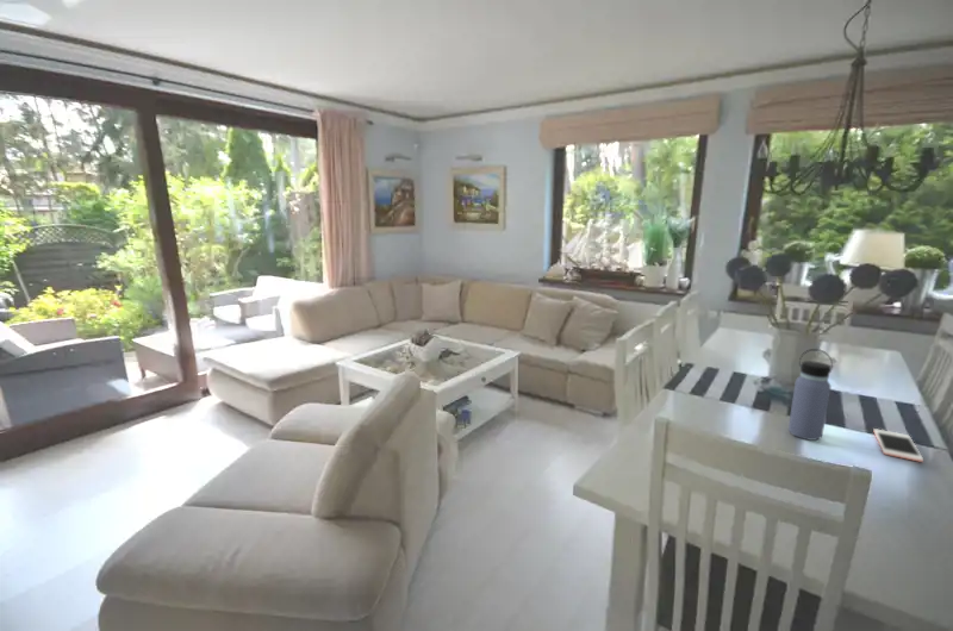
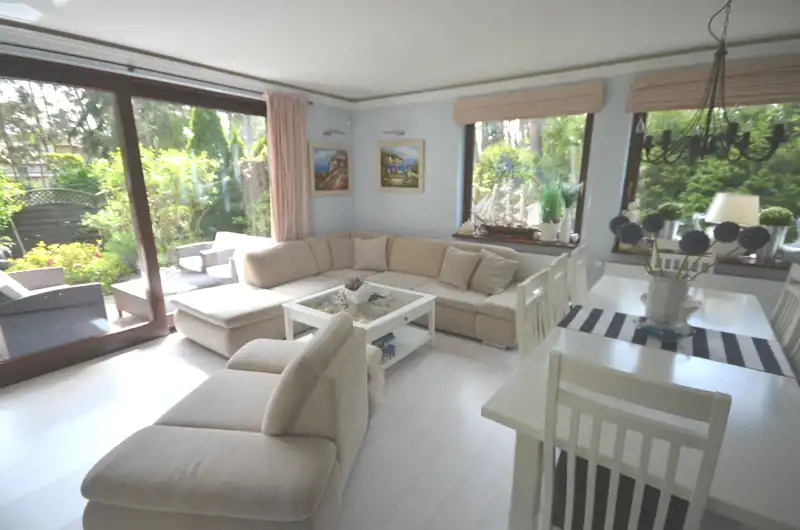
- water bottle [787,348,834,442]
- cell phone [872,427,924,463]
